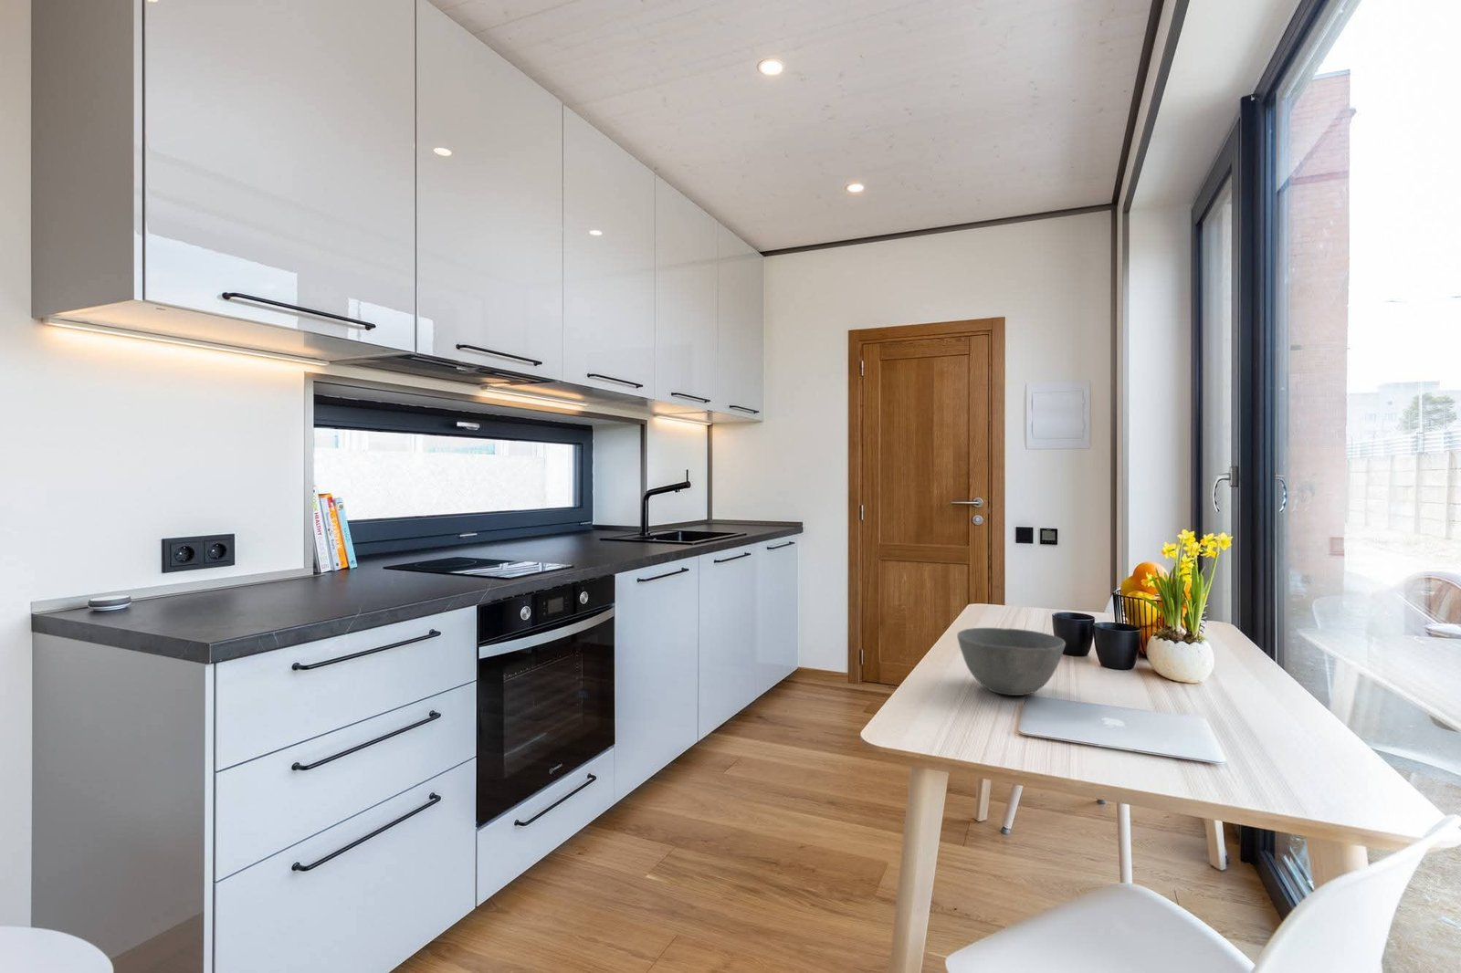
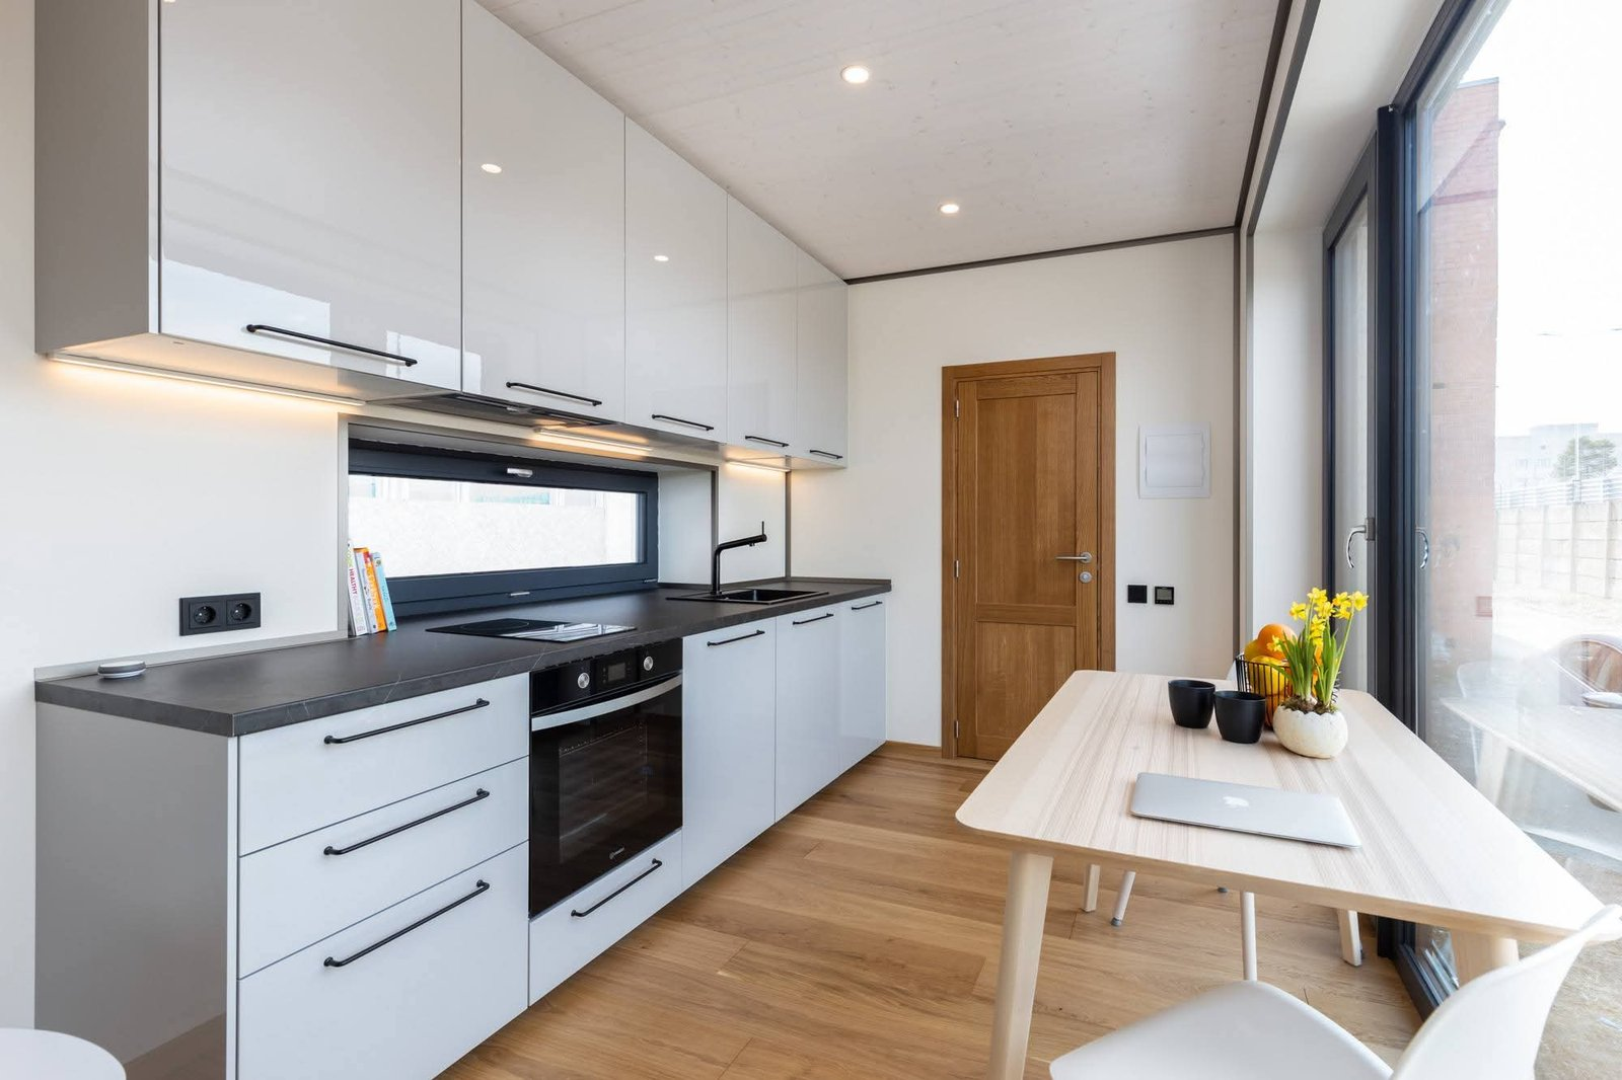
- bowl [956,627,1067,696]
